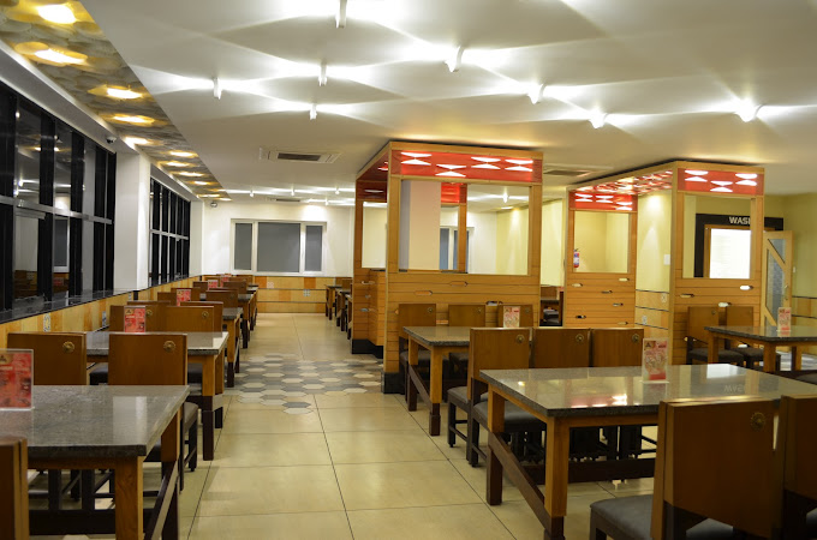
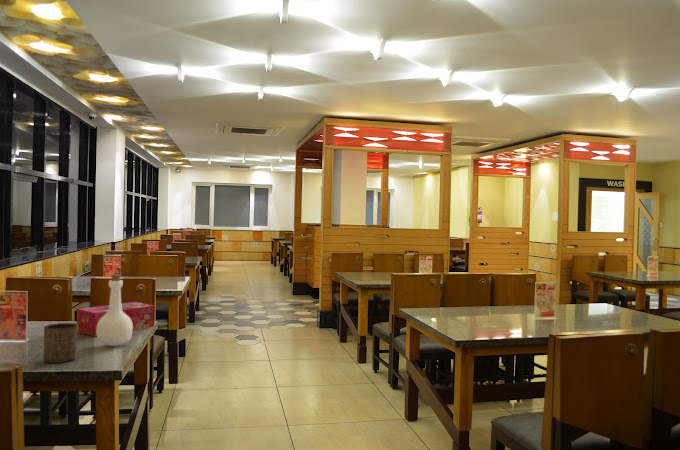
+ tissue box [76,301,156,337]
+ cup [42,322,79,364]
+ bottle [96,273,133,347]
